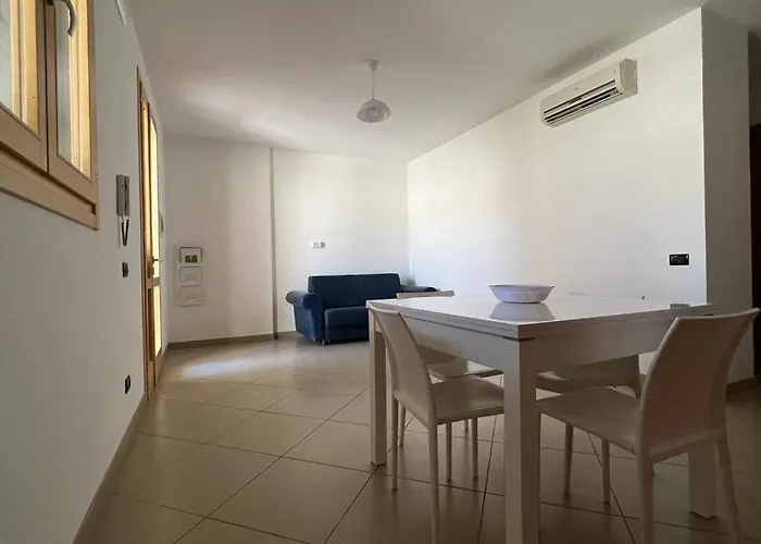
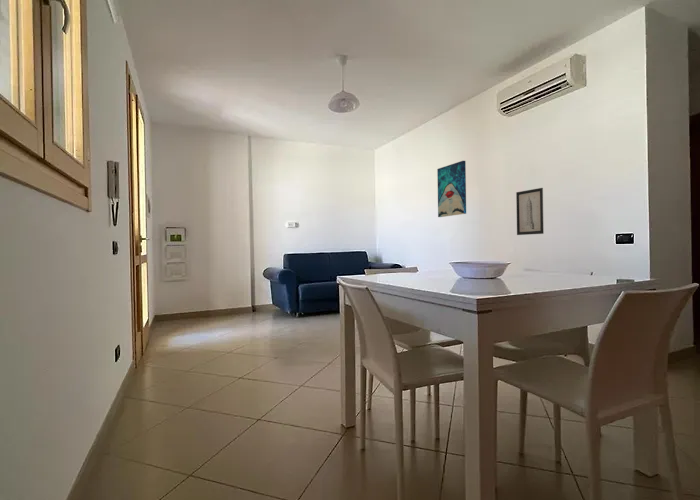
+ wall art [436,160,467,218]
+ wall art [515,187,545,236]
